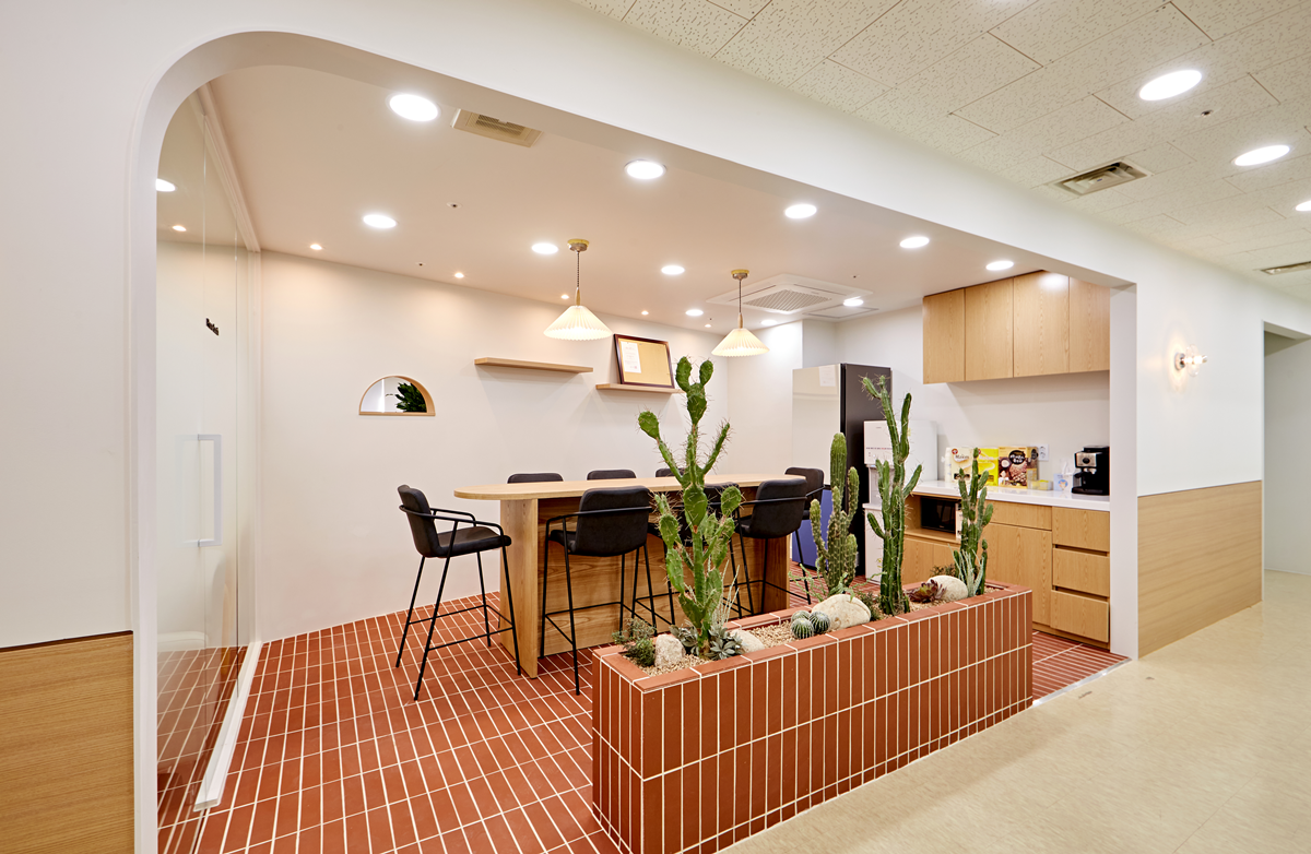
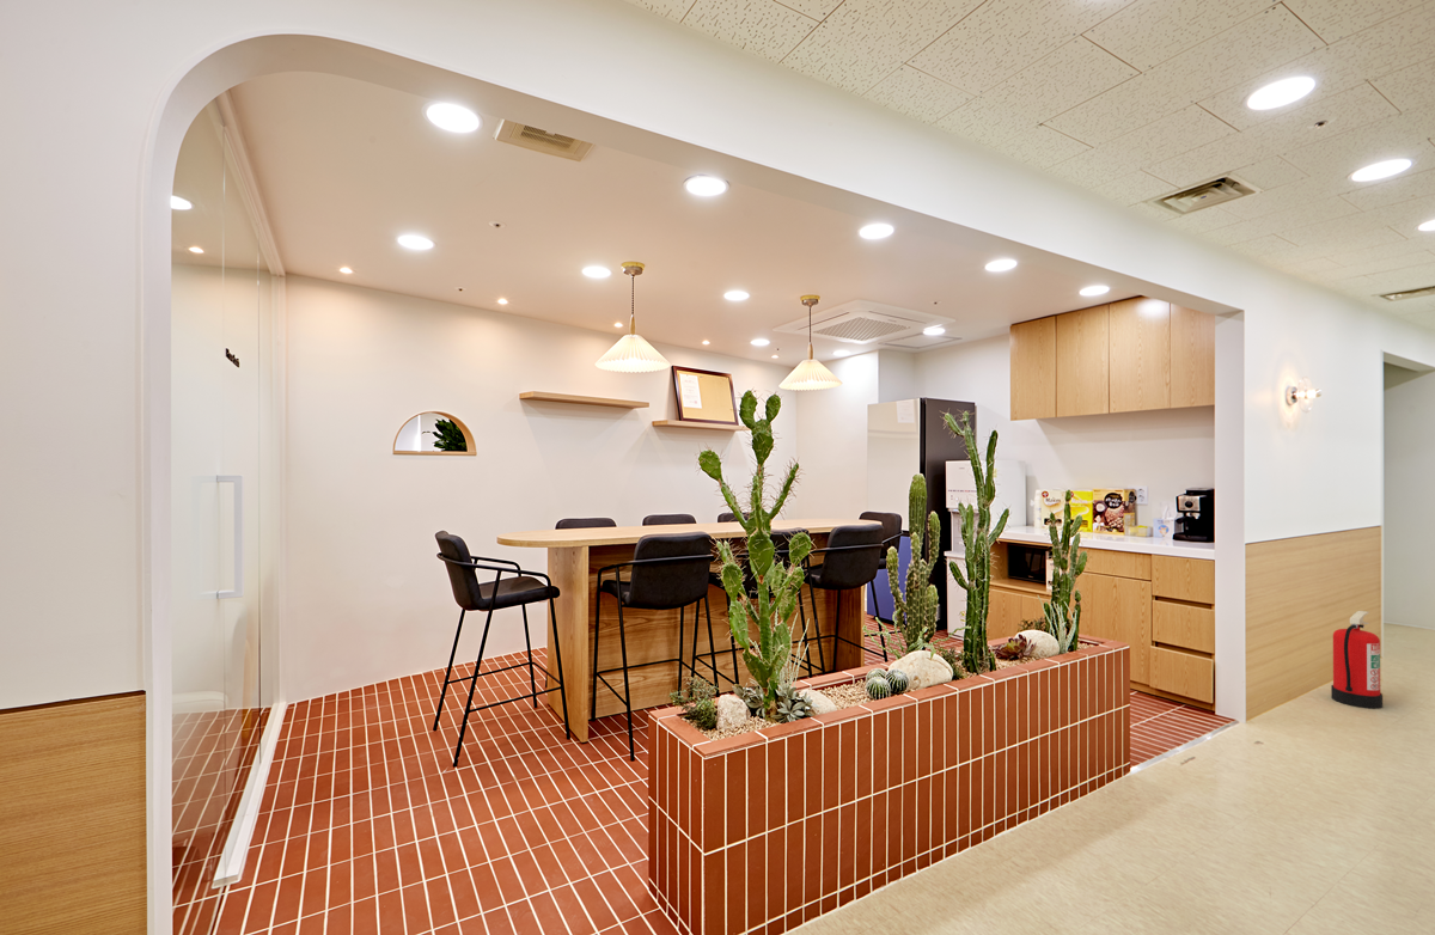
+ fire extinguisher [1330,610,1384,710]
